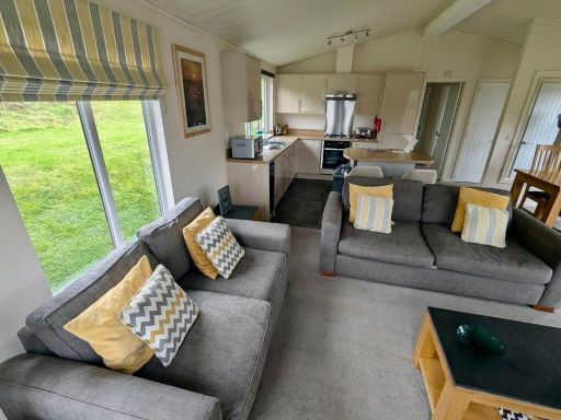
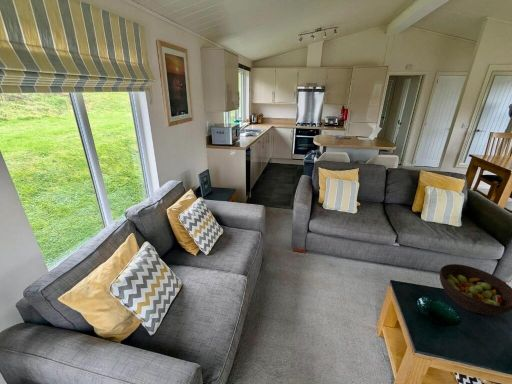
+ fruit bowl [439,263,512,316]
